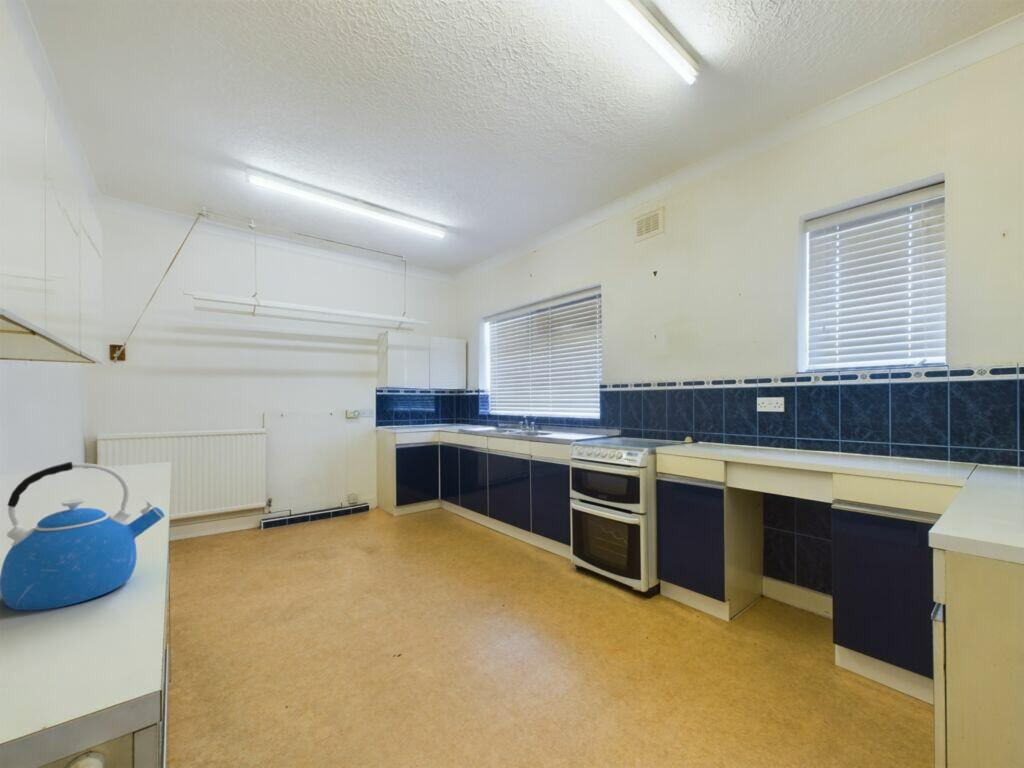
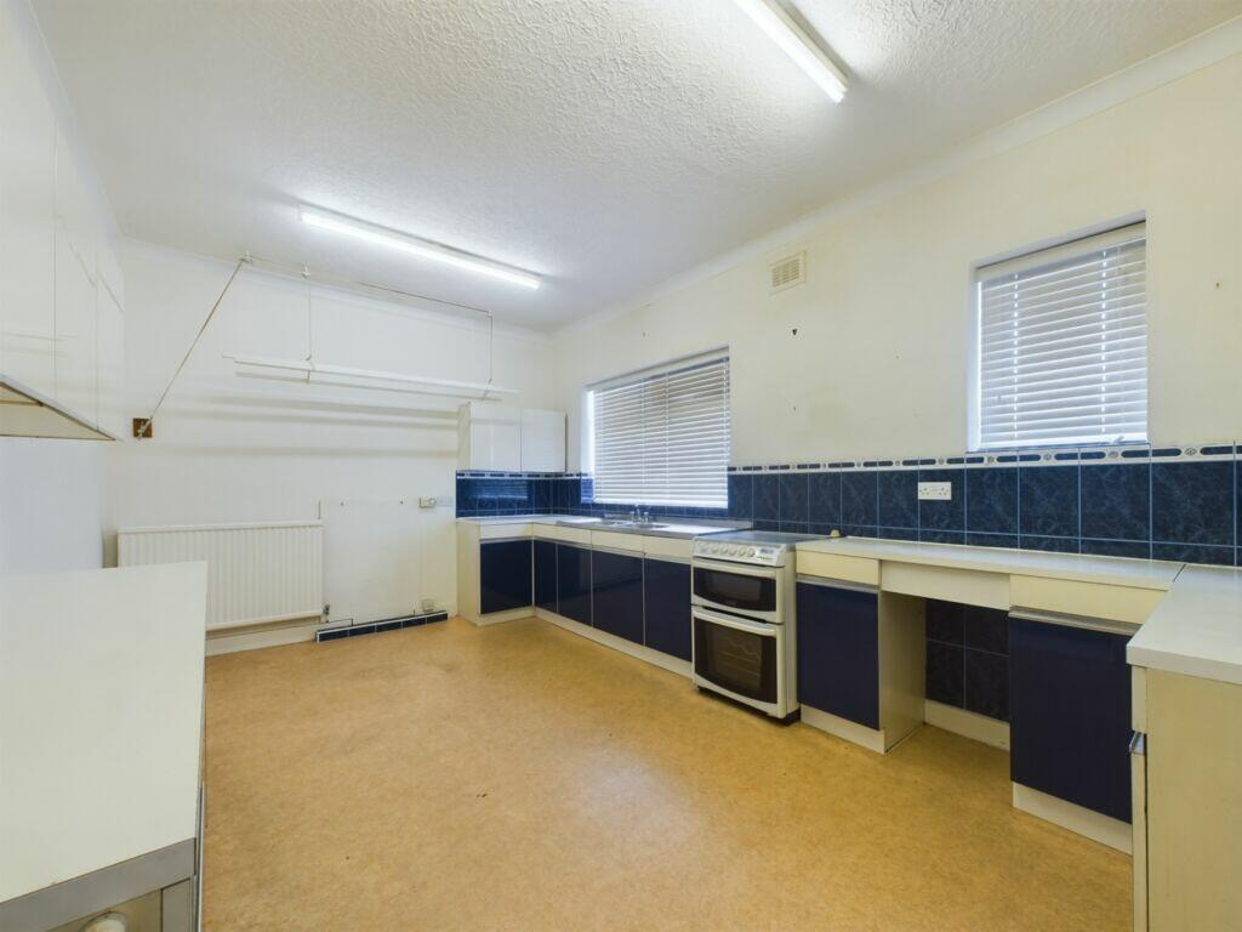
- kettle [0,461,165,611]
